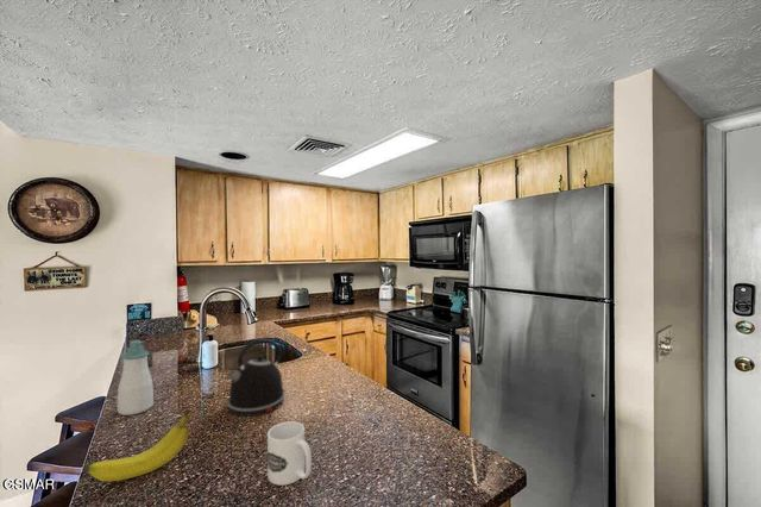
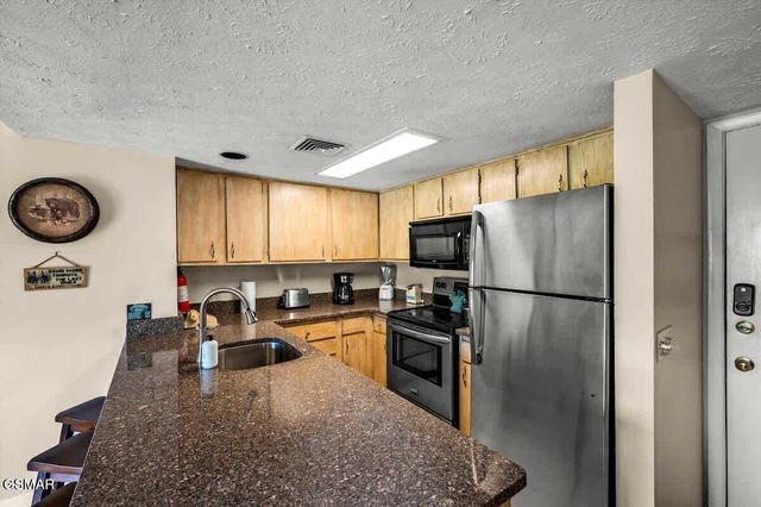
- mug [266,420,313,487]
- fruit [87,408,191,482]
- kettle [225,338,287,418]
- soap bottle [117,339,155,417]
